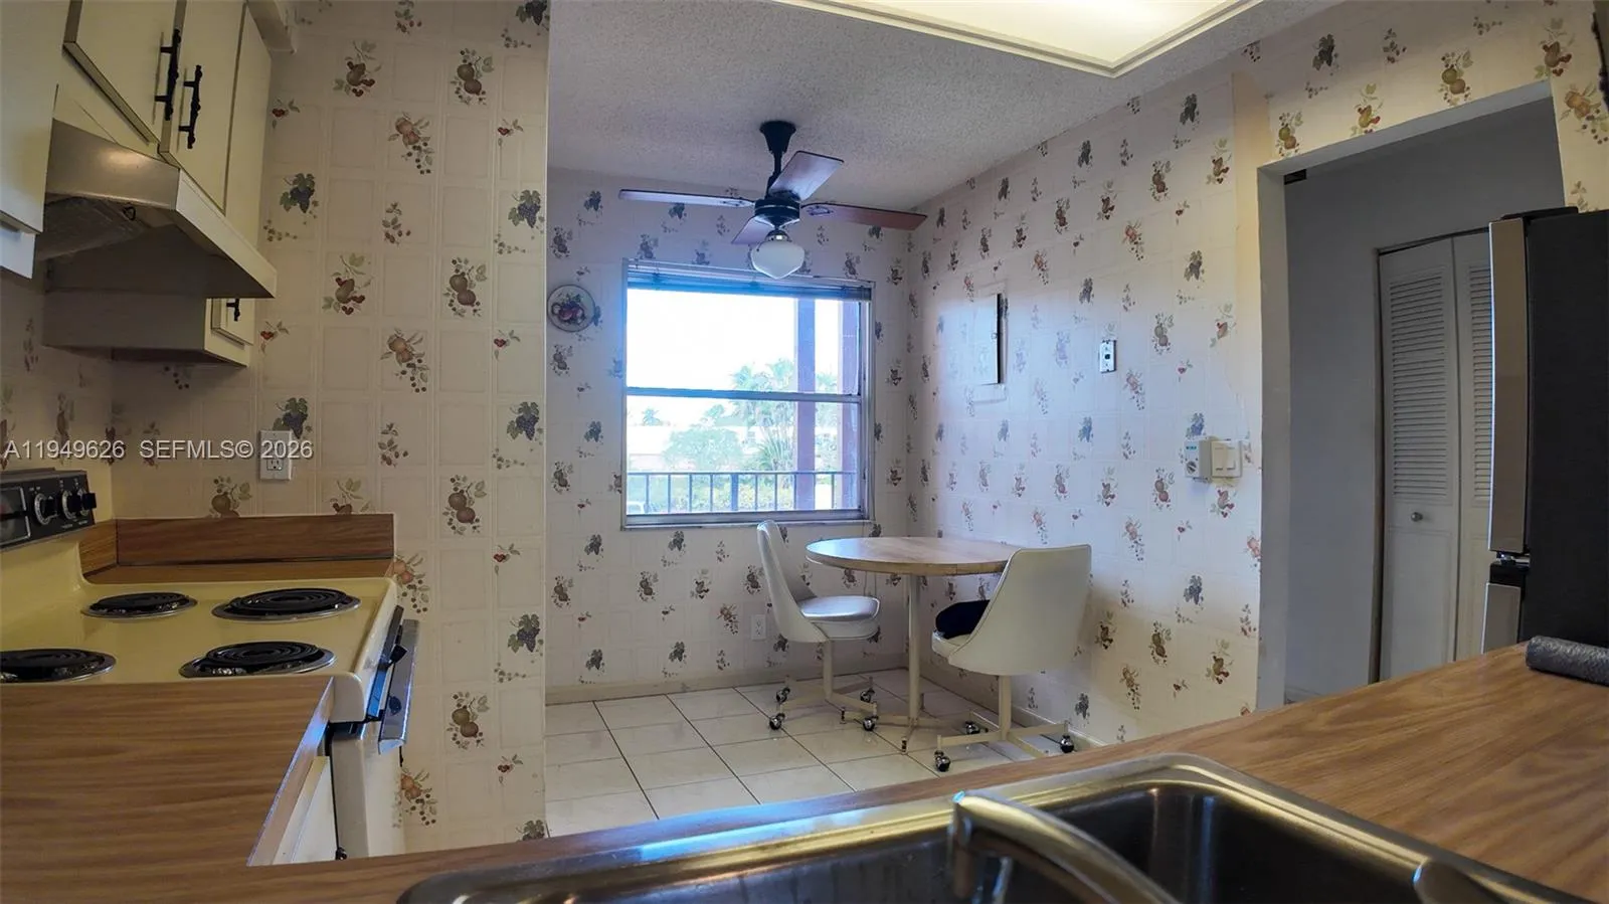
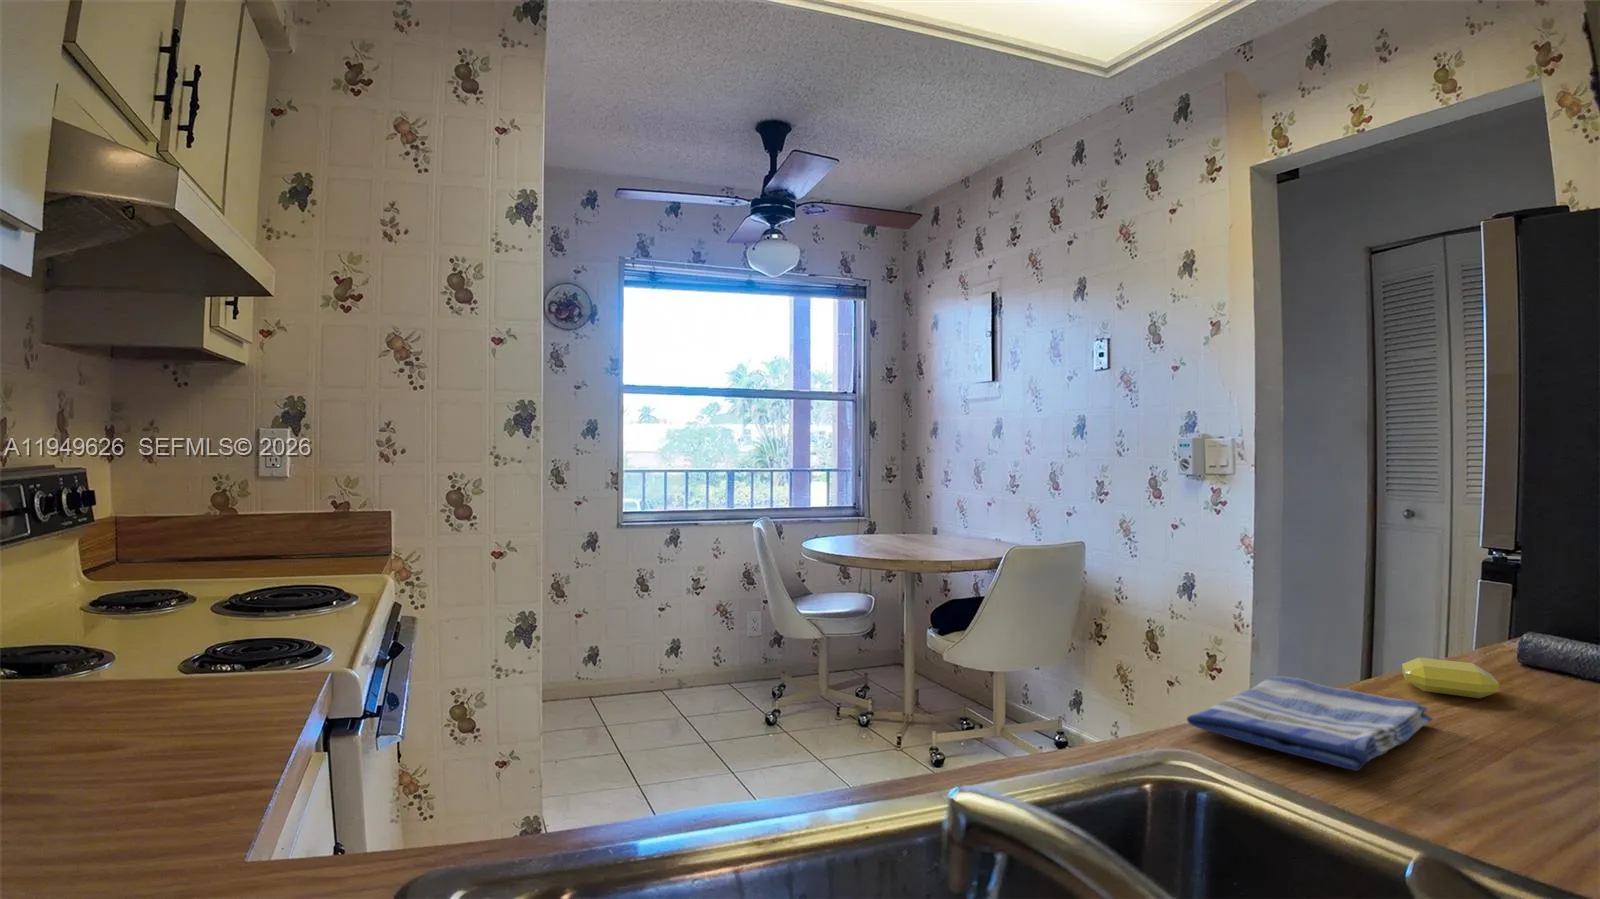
+ soap bar [1401,657,1500,699]
+ dish towel [1186,676,1434,772]
